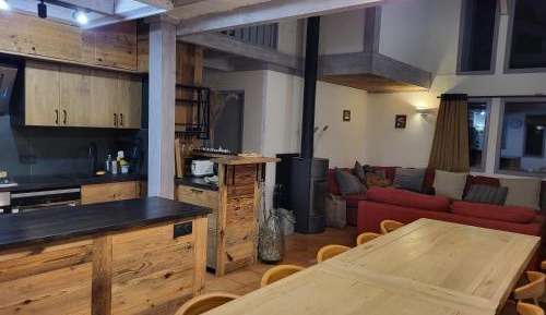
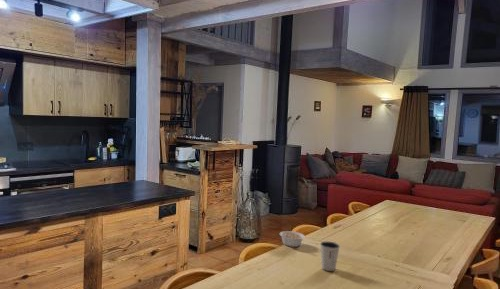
+ legume [279,230,306,248]
+ dixie cup [319,240,341,272]
